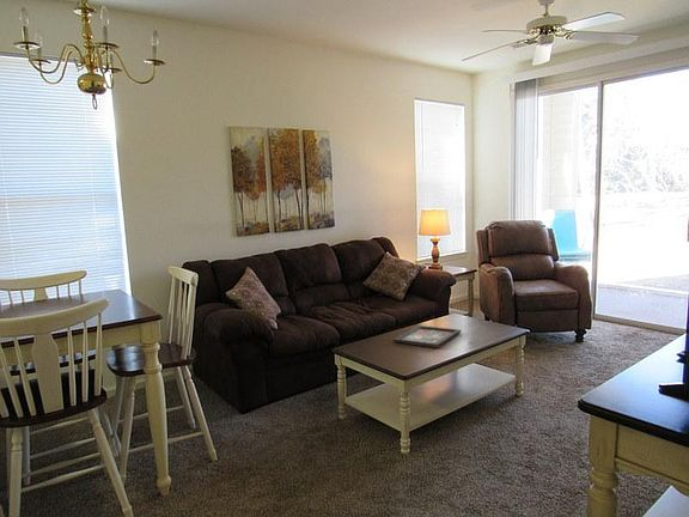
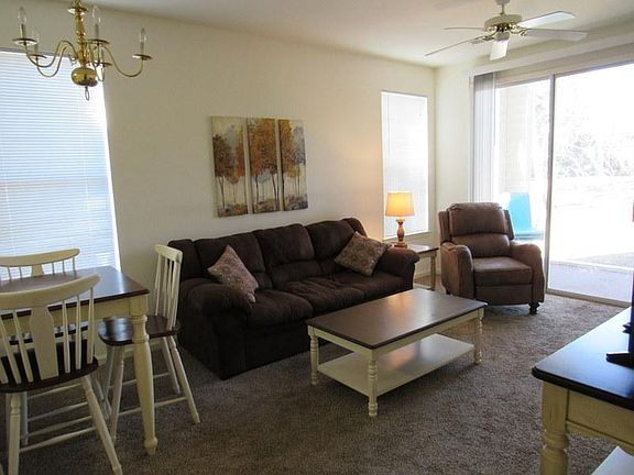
- decorative tray [392,324,462,349]
